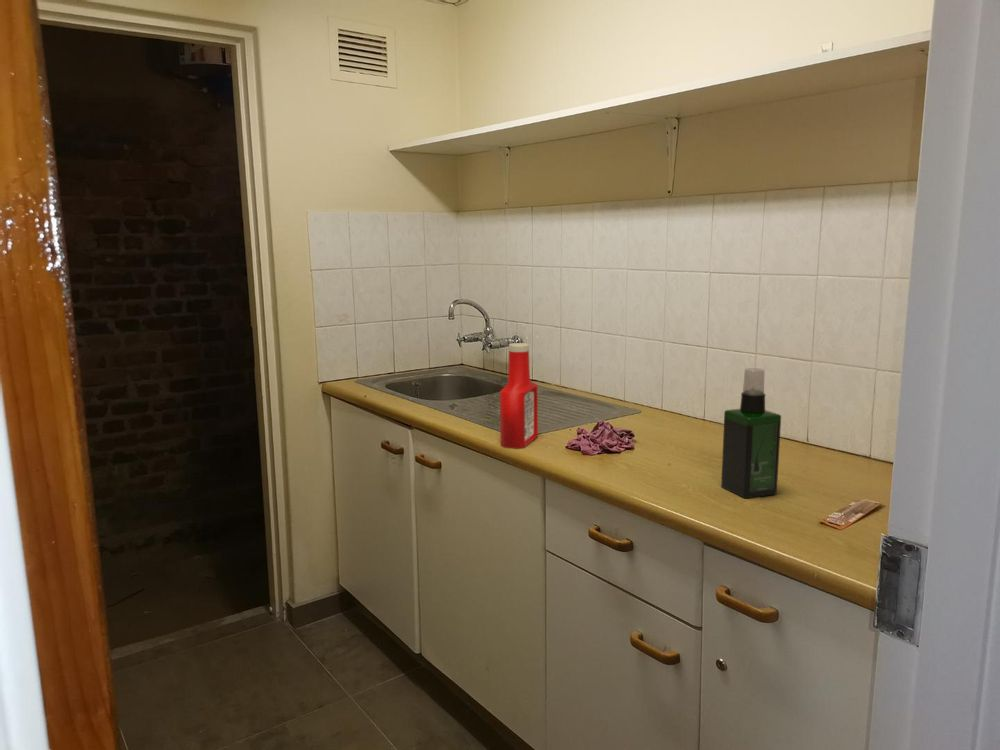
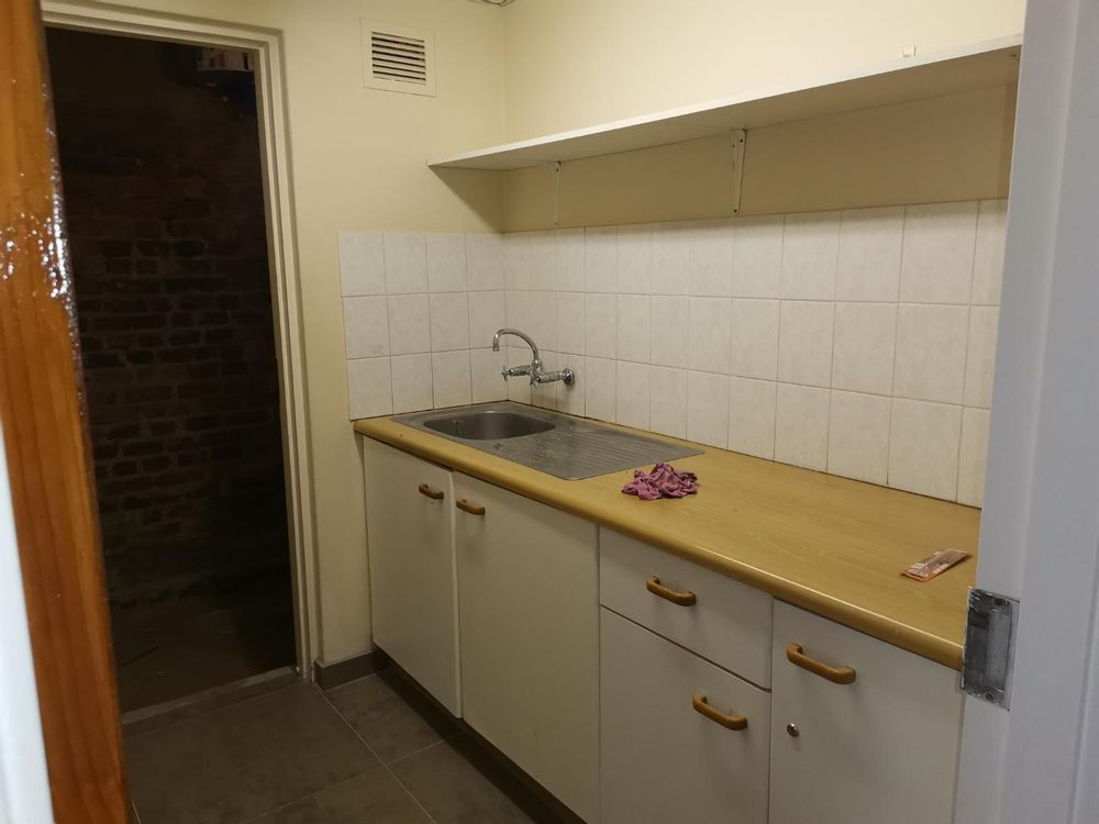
- spray bottle [720,367,782,499]
- soap bottle [499,342,539,450]
